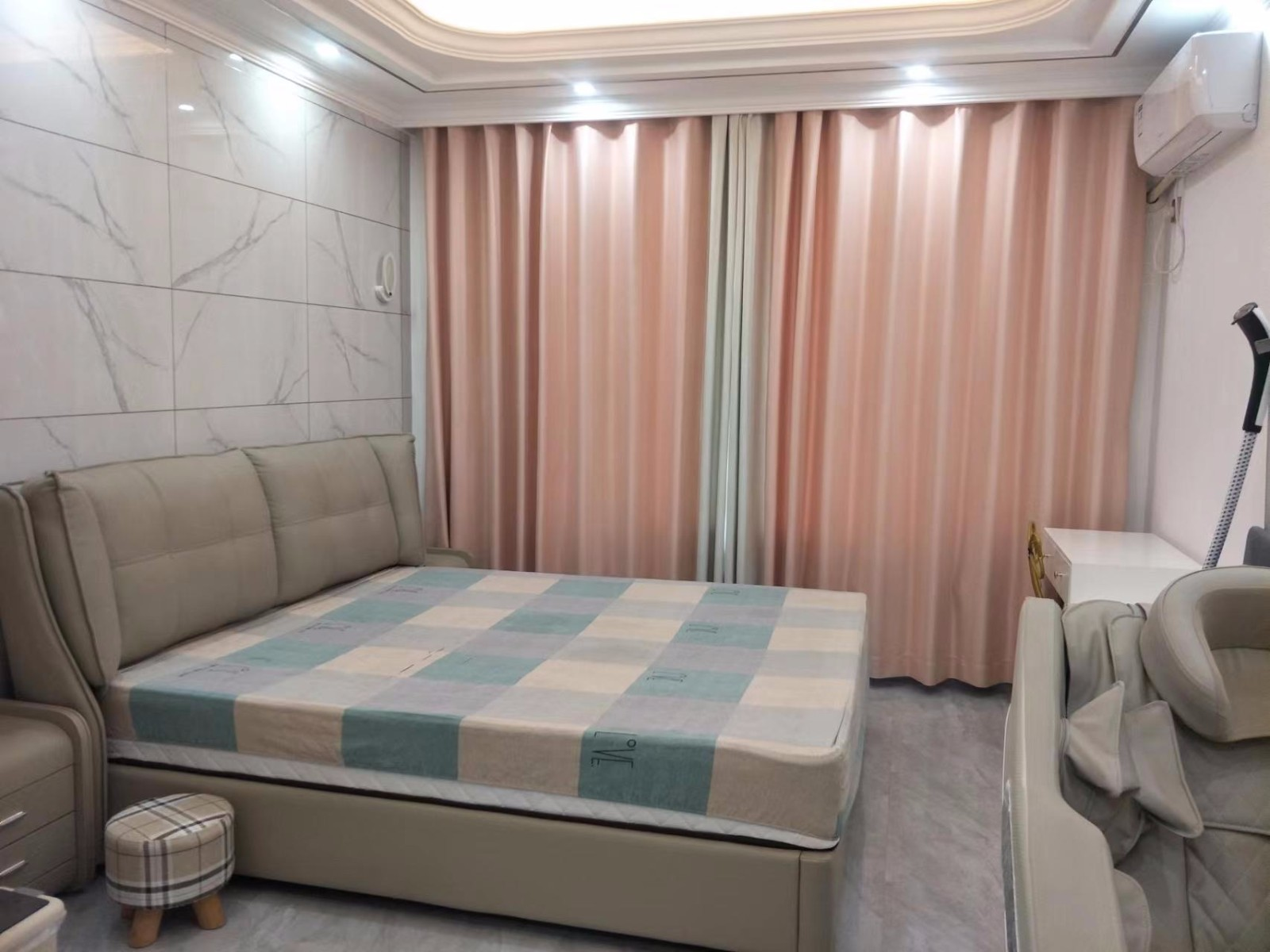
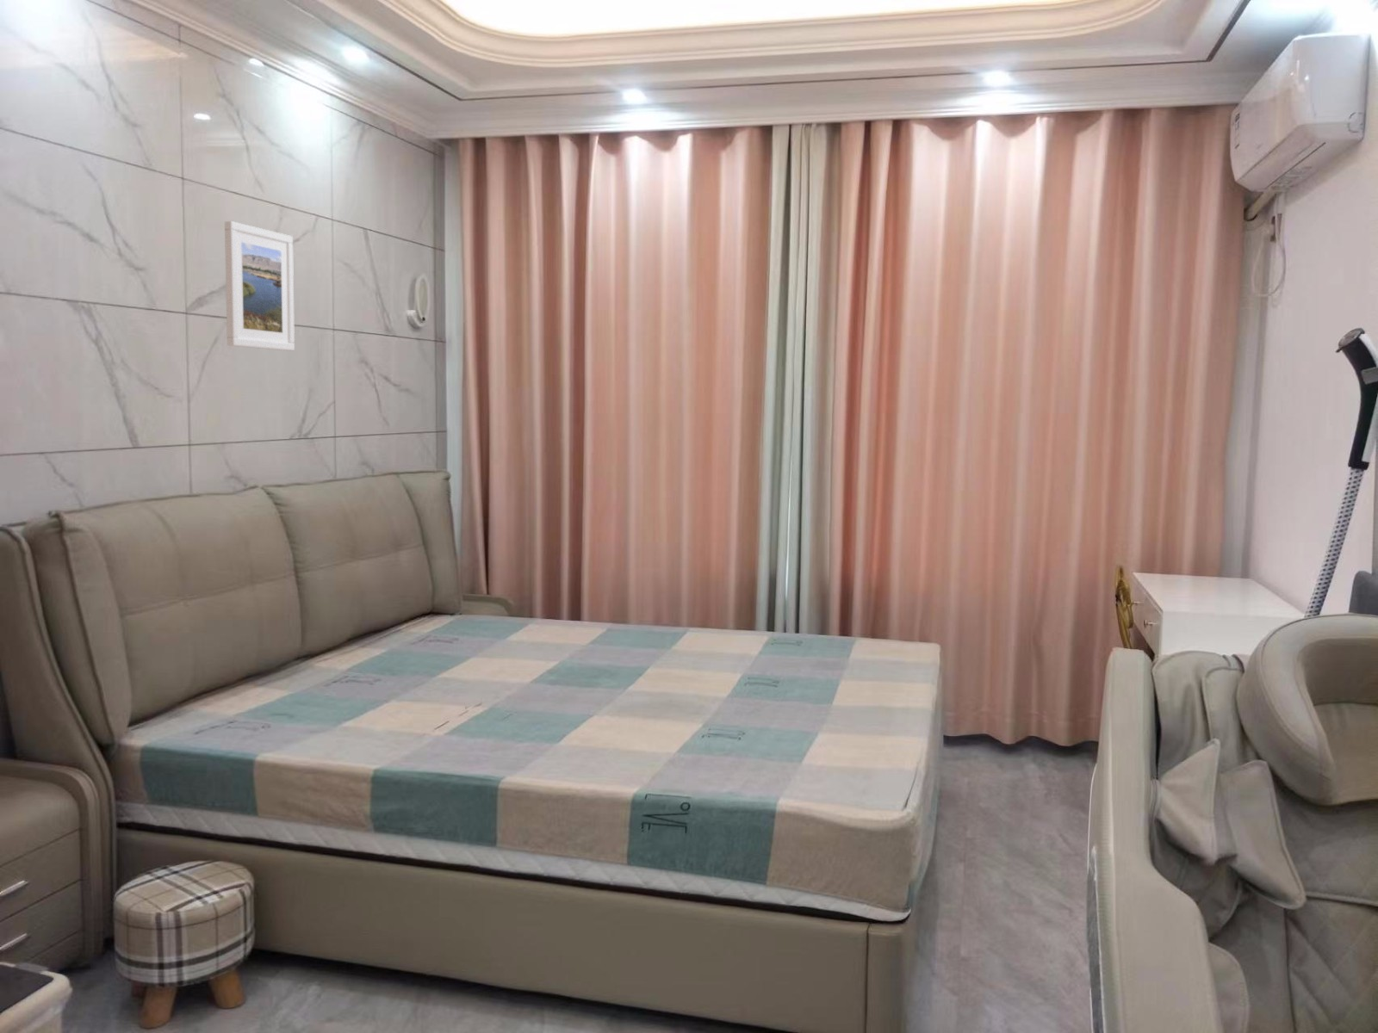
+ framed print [224,220,295,352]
